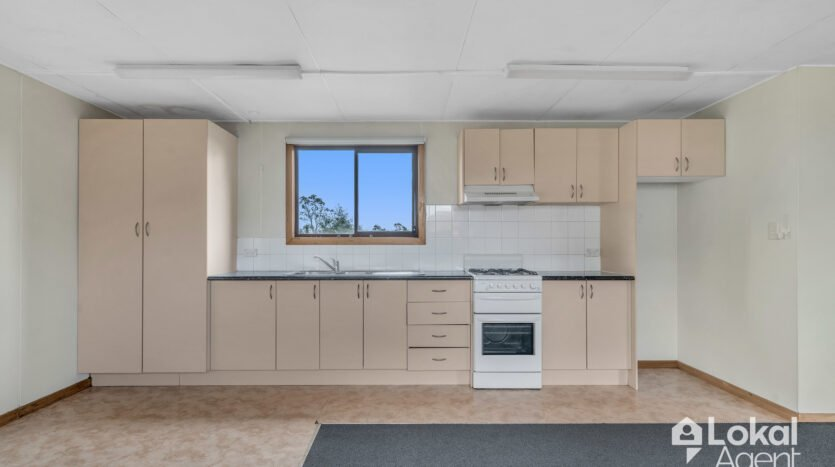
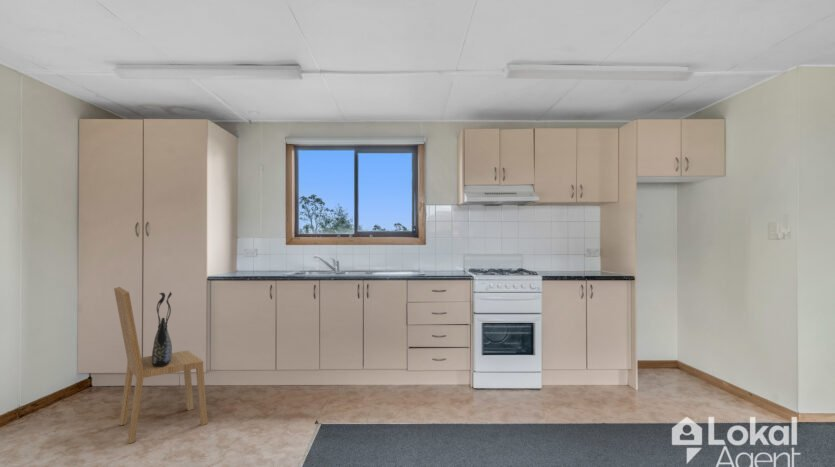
+ tote bag [151,291,173,367]
+ dining chair [113,286,209,444]
